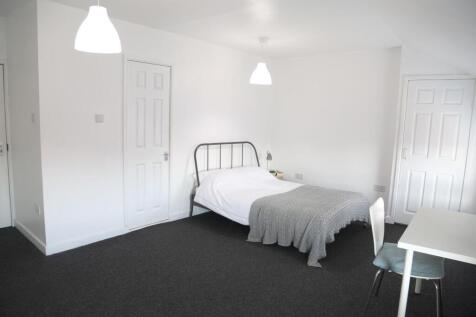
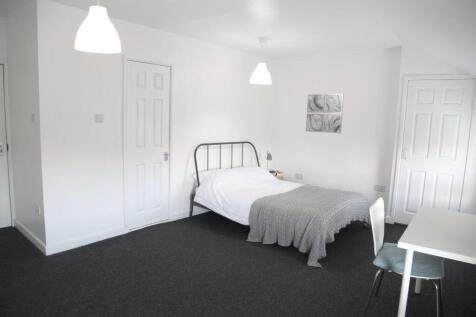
+ wall art [305,93,345,134]
